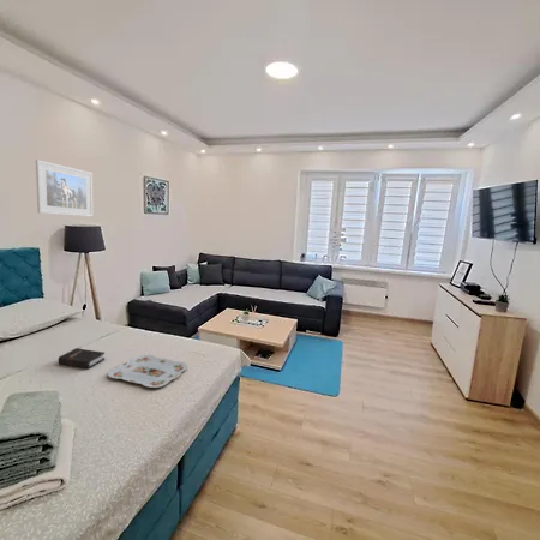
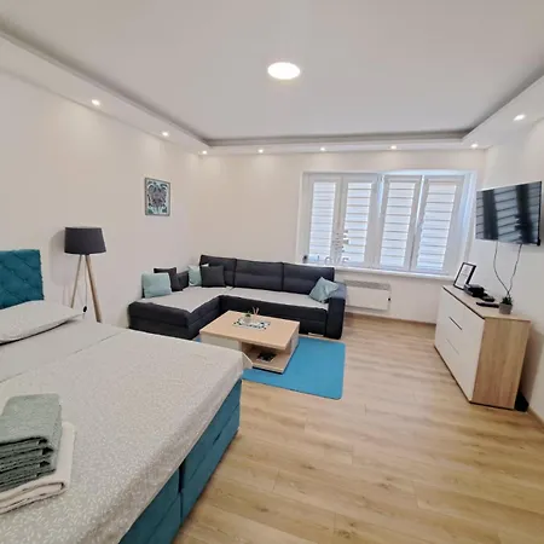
- serving tray [107,354,188,389]
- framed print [35,158,95,218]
- hardback book [58,347,106,370]
